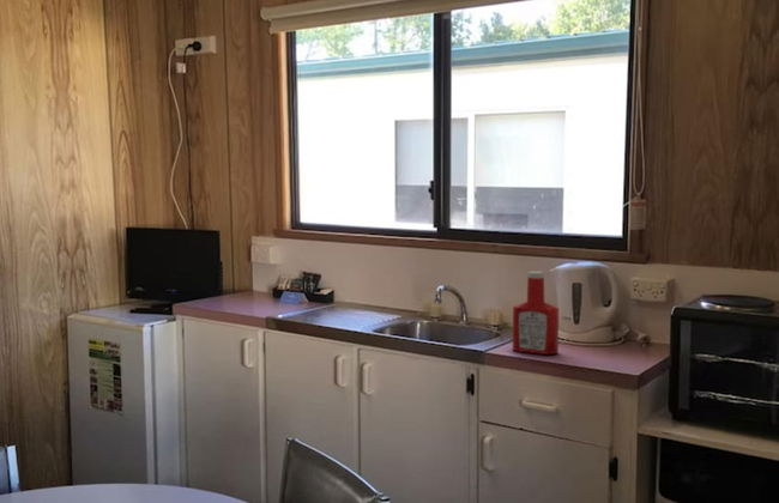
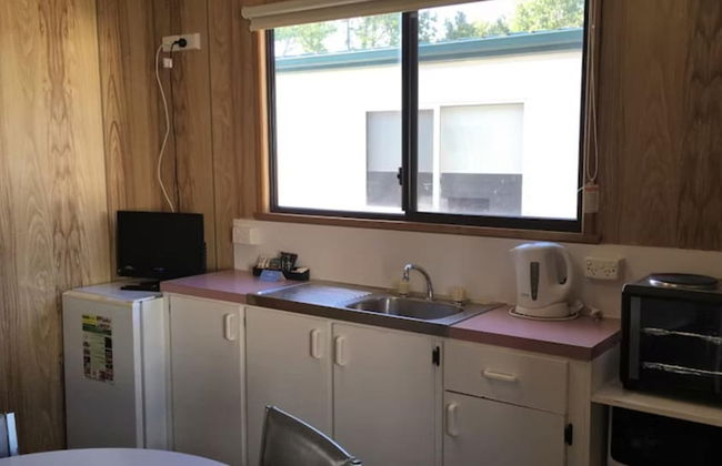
- soap bottle [512,271,560,356]
